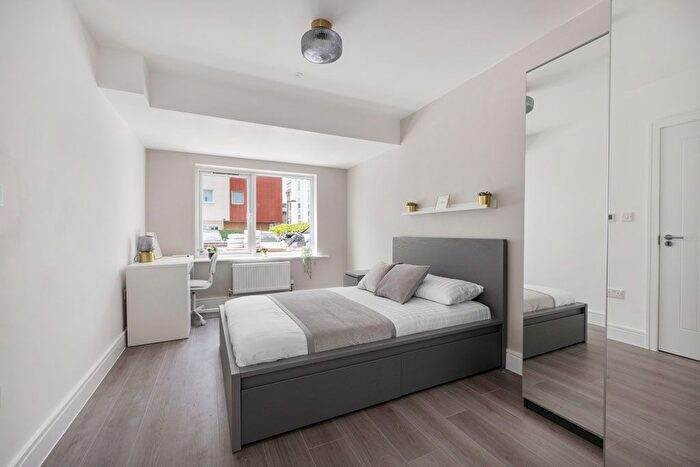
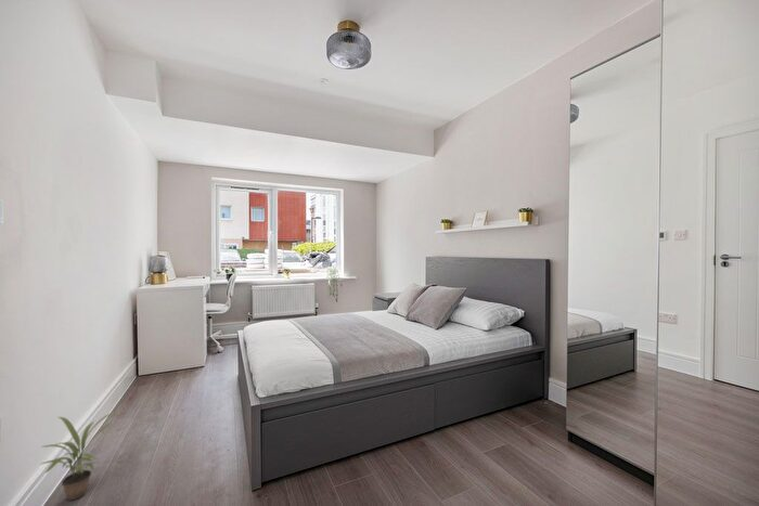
+ potted plant [40,410,119,502]
